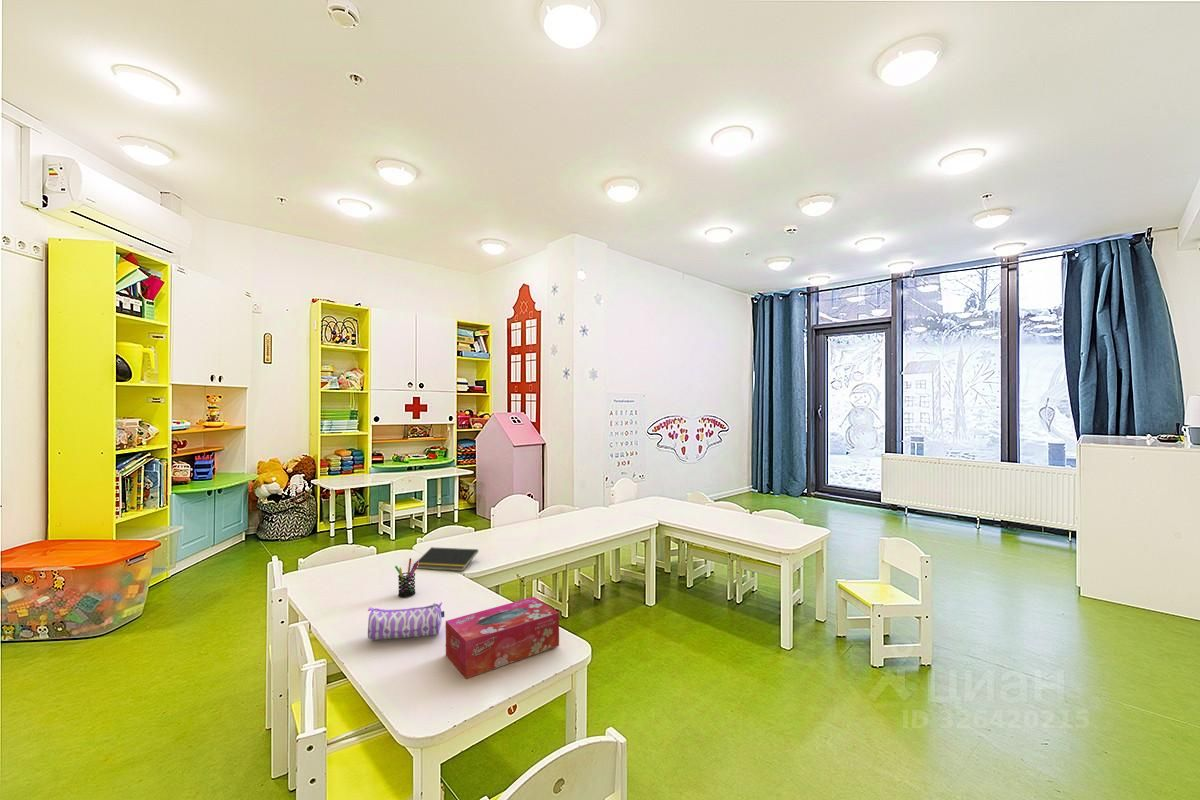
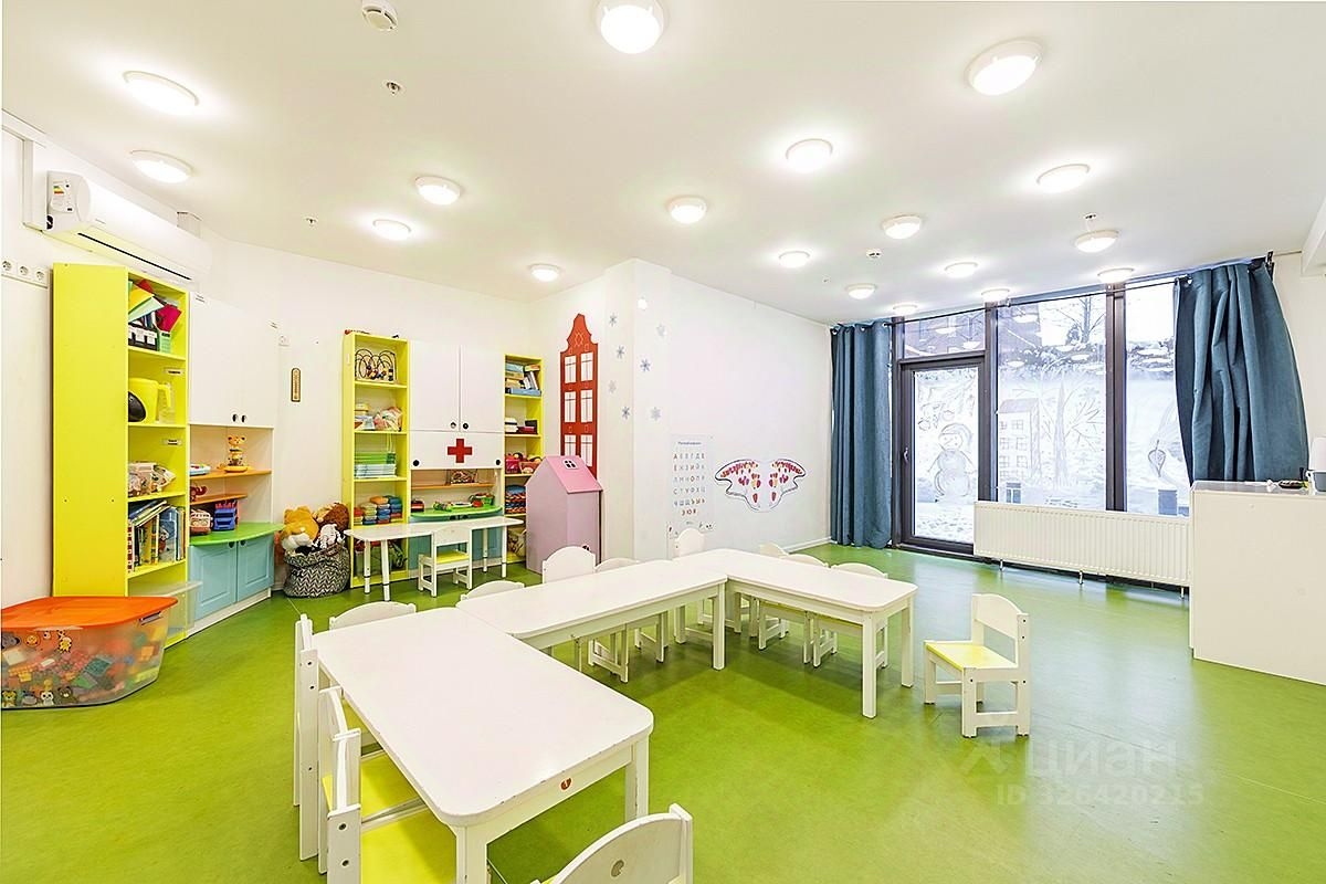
- pencil case [367,601,445,641]
- tissue box [445,596,560,680]
- notepad [412,546,479,572]
- pen holder [394,557,418,598]
